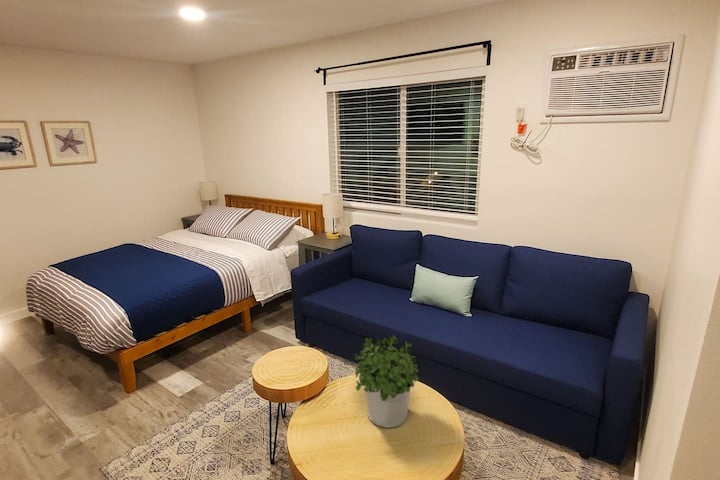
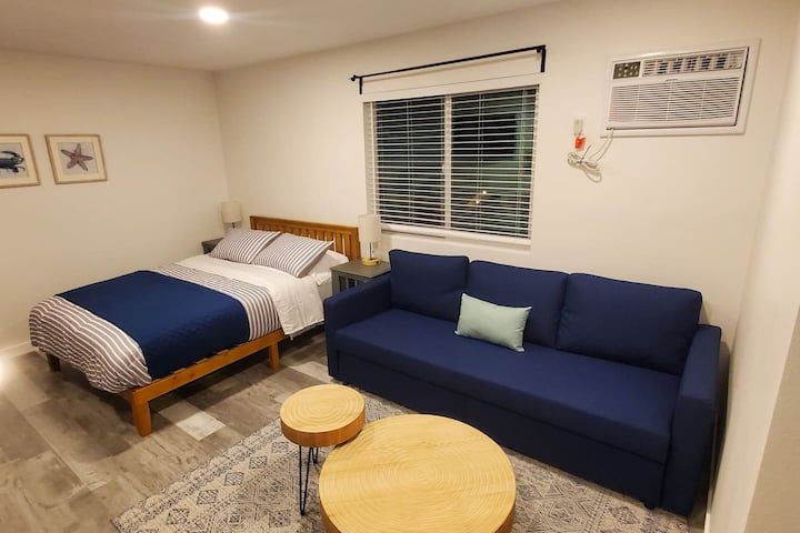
- potted plant [353,334,420,429]
